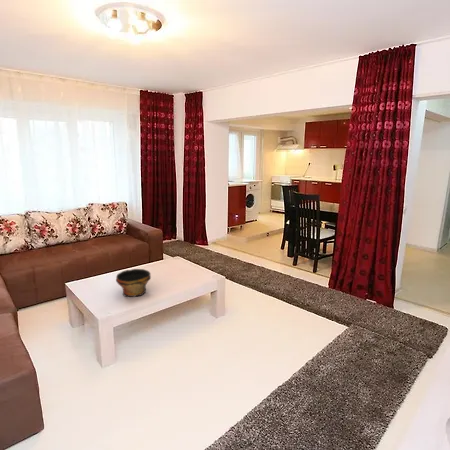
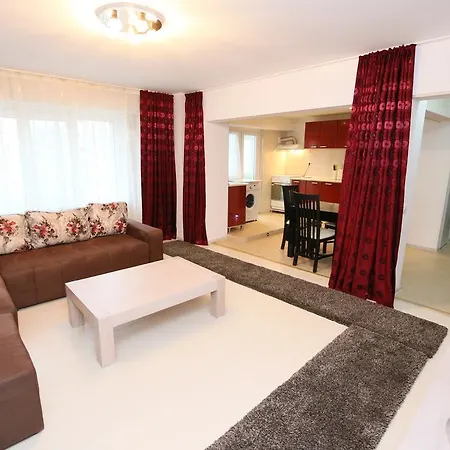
- bowl [115,268,152,298]
